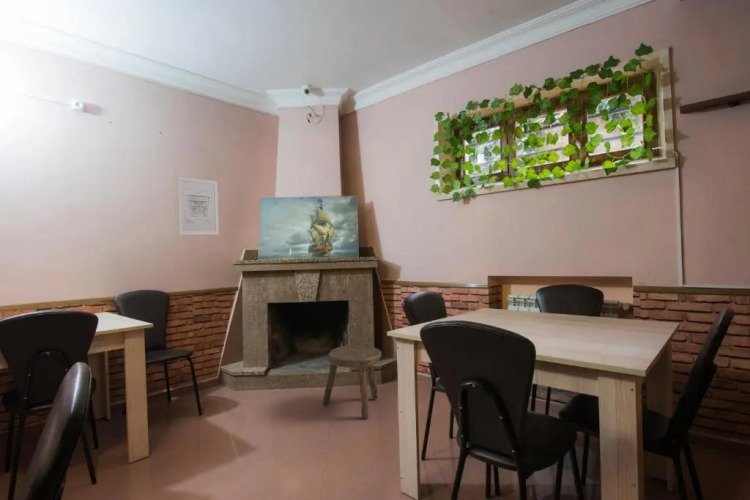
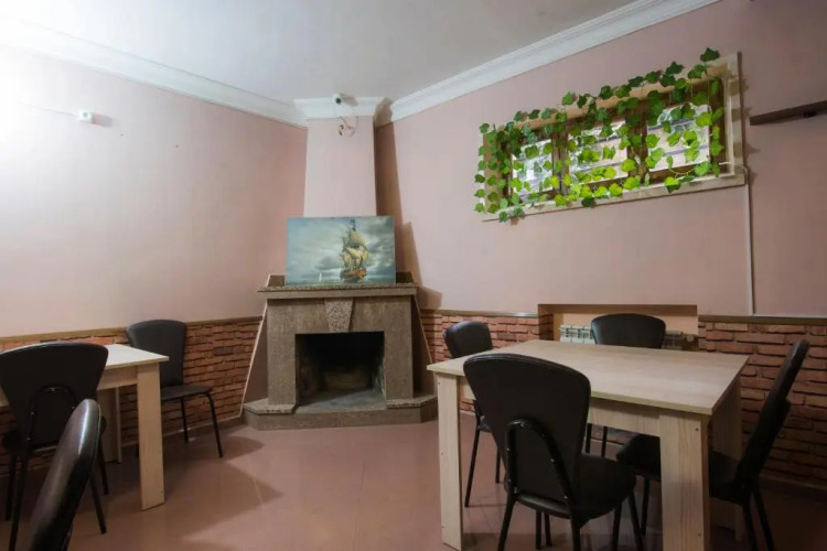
- wall art [176,176,220,236]
- stool [322,344,383,420]
